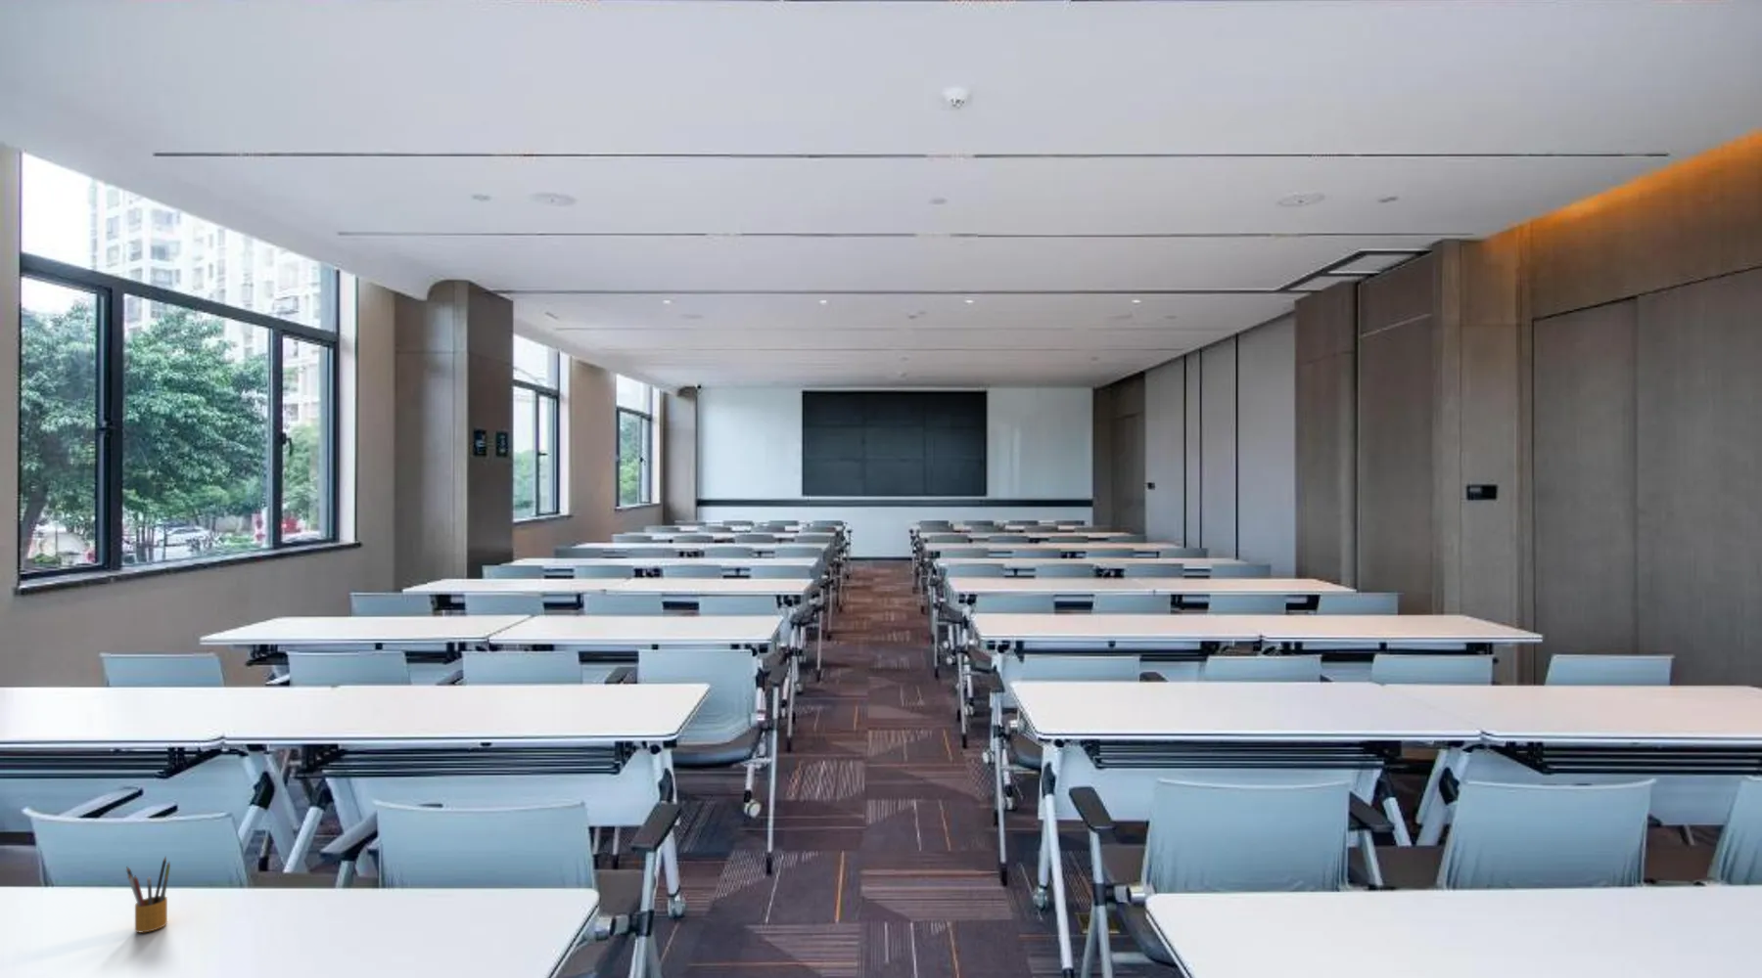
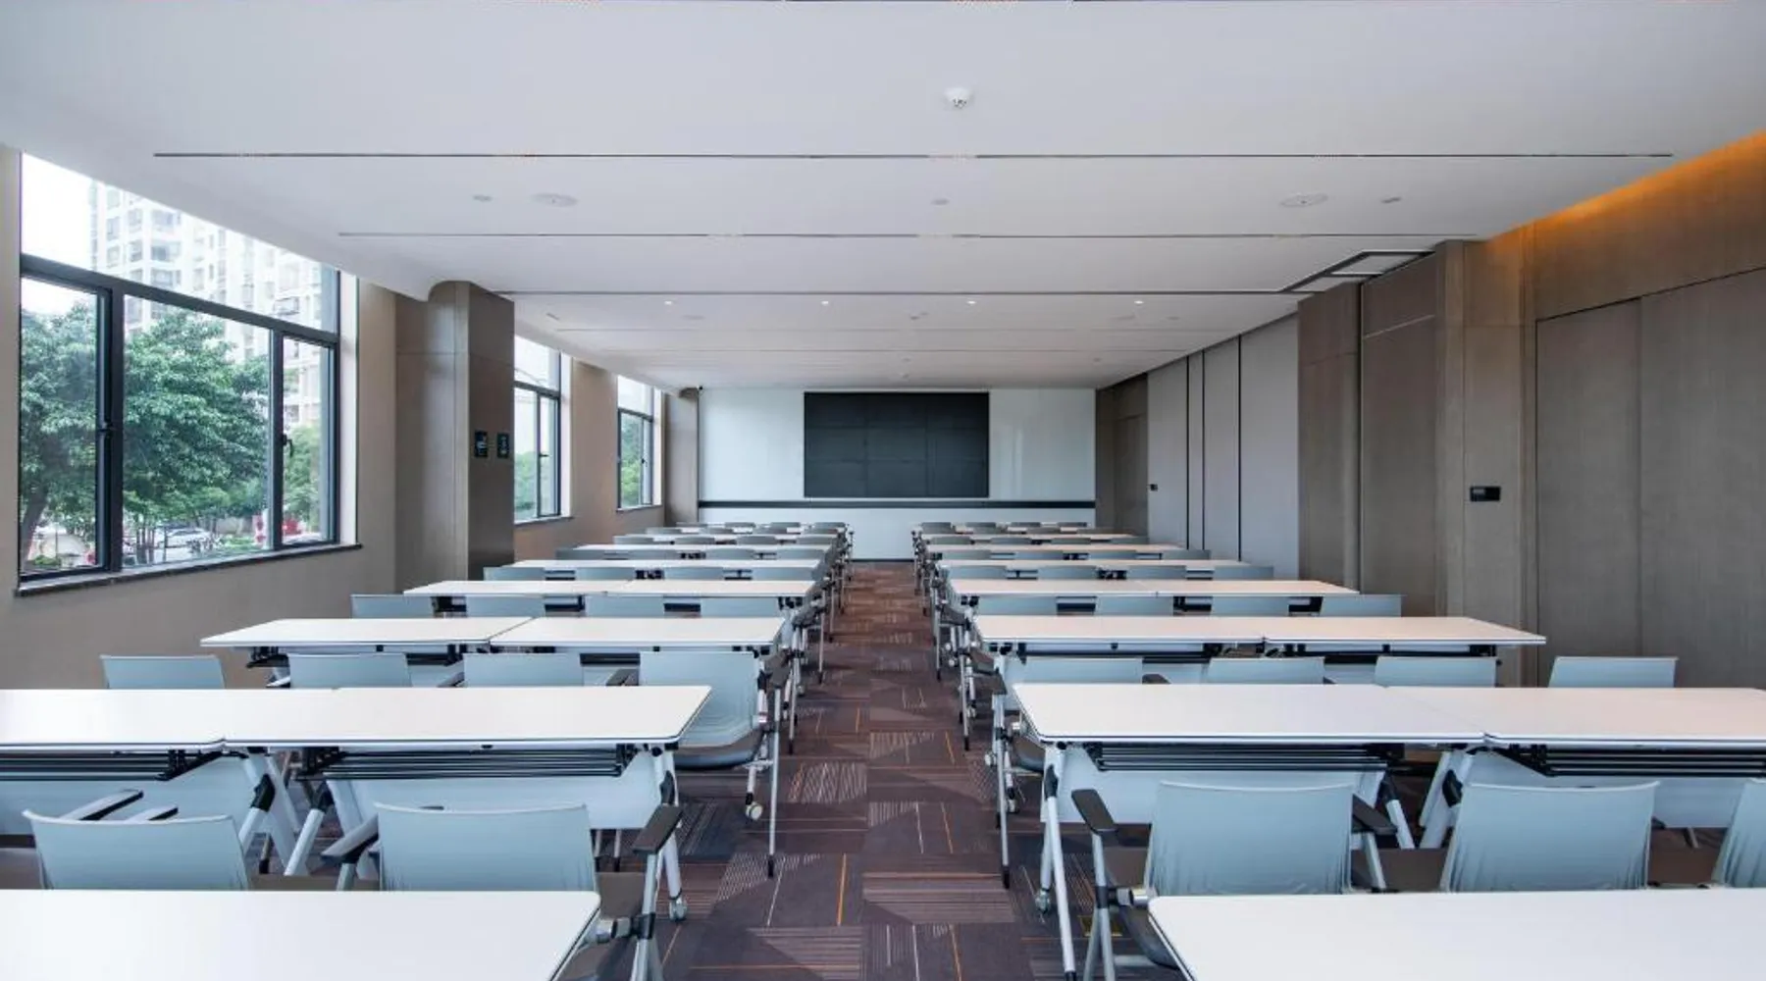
- pencil box [125,855,171,933]
